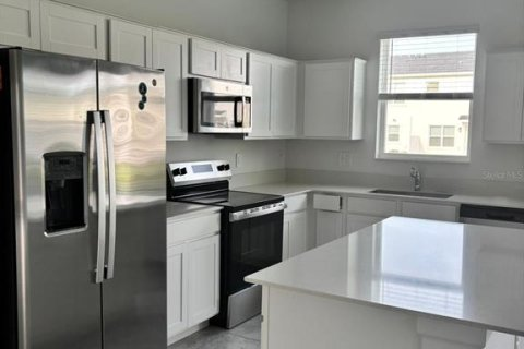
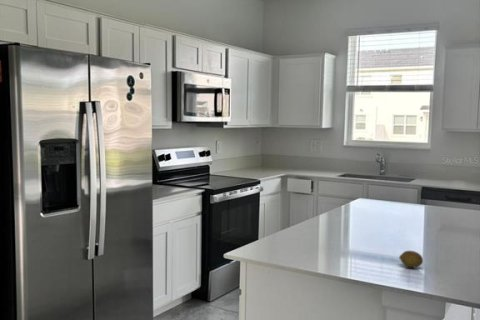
+ fruit [398,250,424,268]
